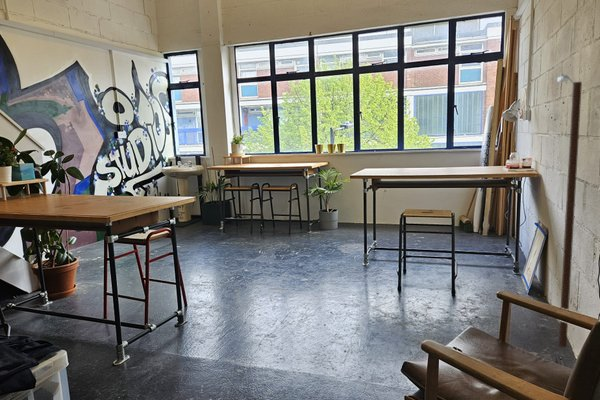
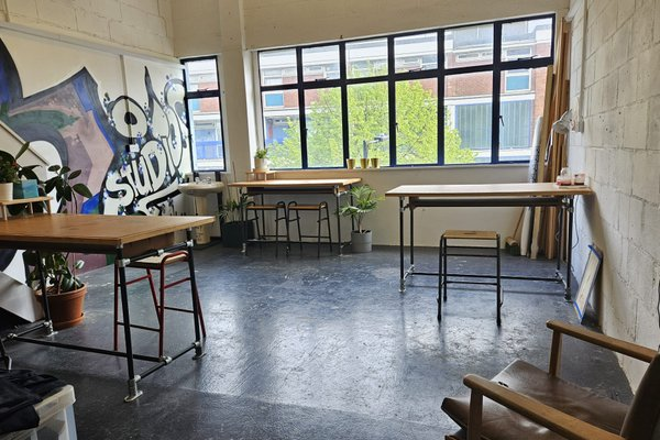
- street lamp [556,74,583,348]
